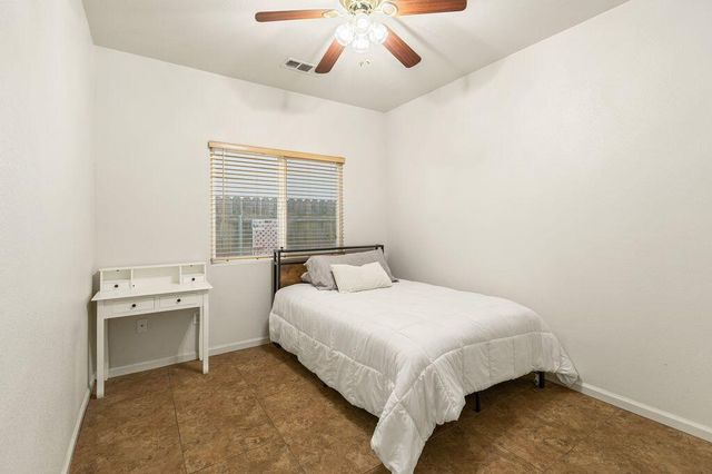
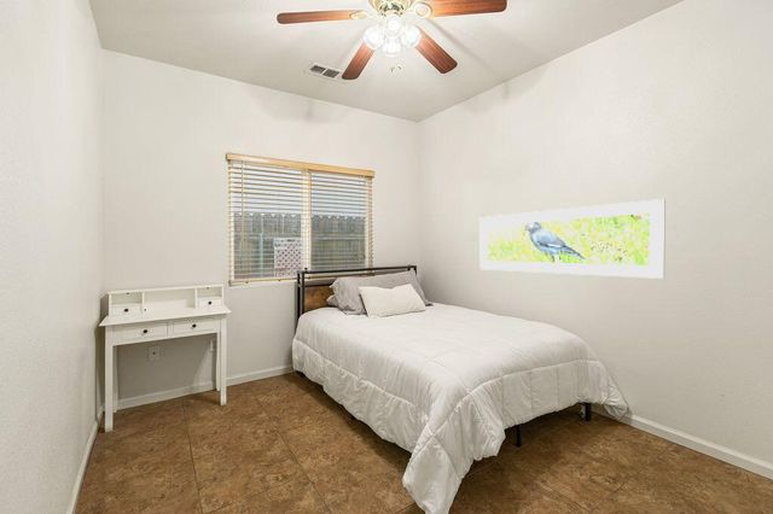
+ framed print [478,198,667,280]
